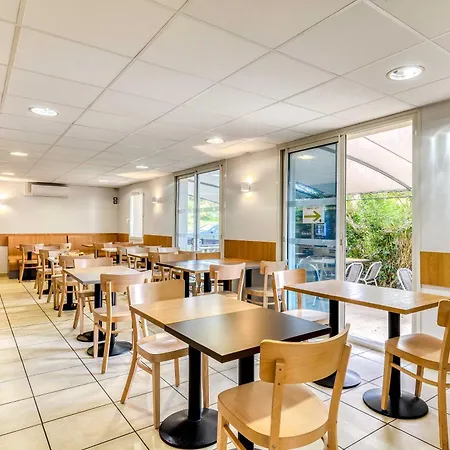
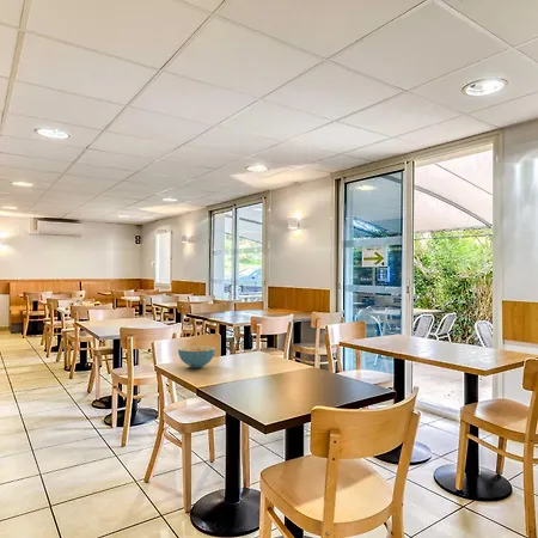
+ cereal bowl [177,344,216,369]
